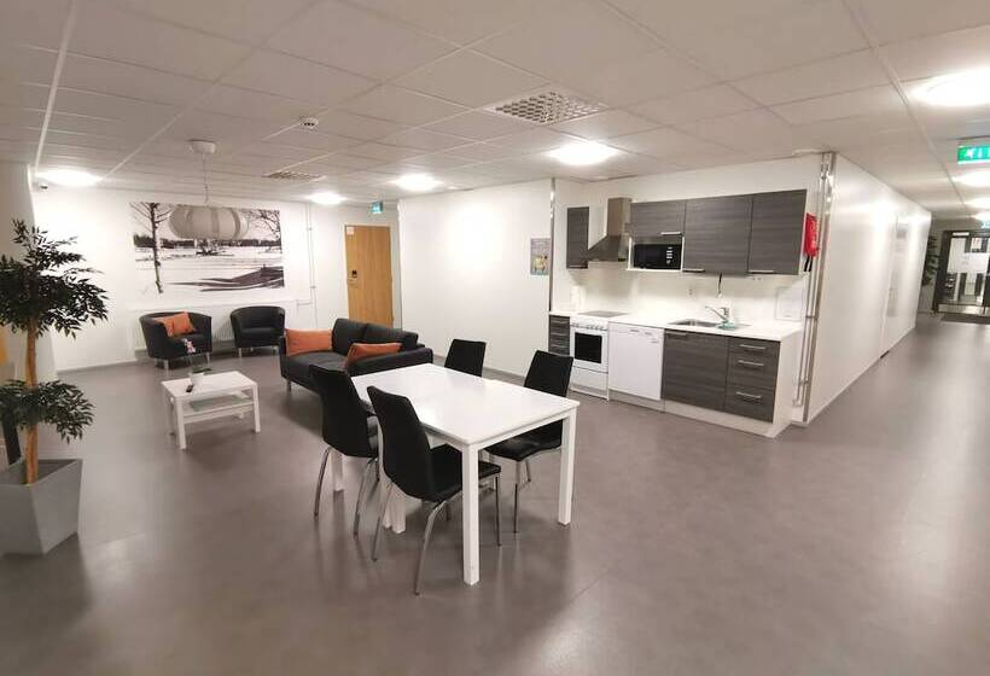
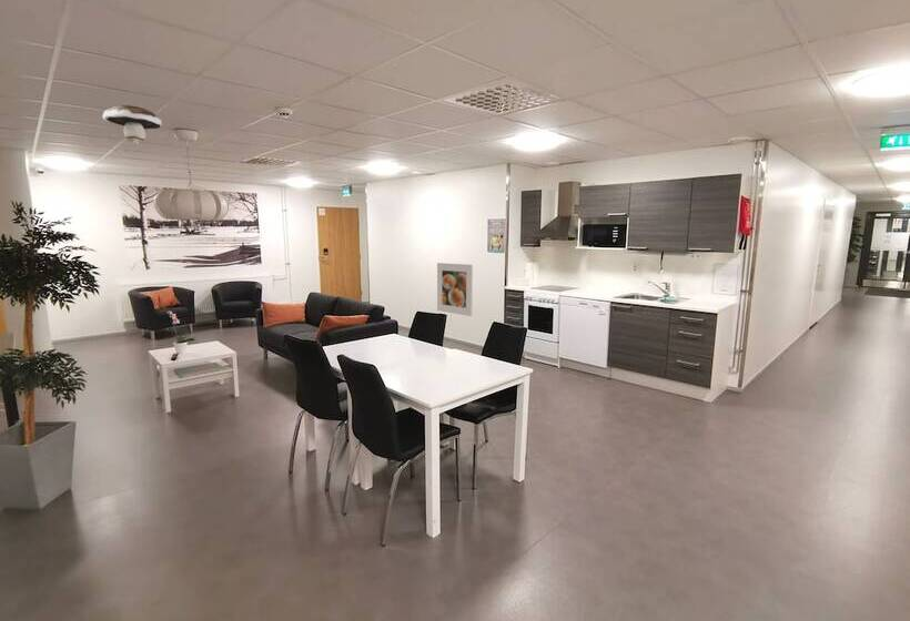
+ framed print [436,262,474,317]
+ mushroom [102,104,163,146]
